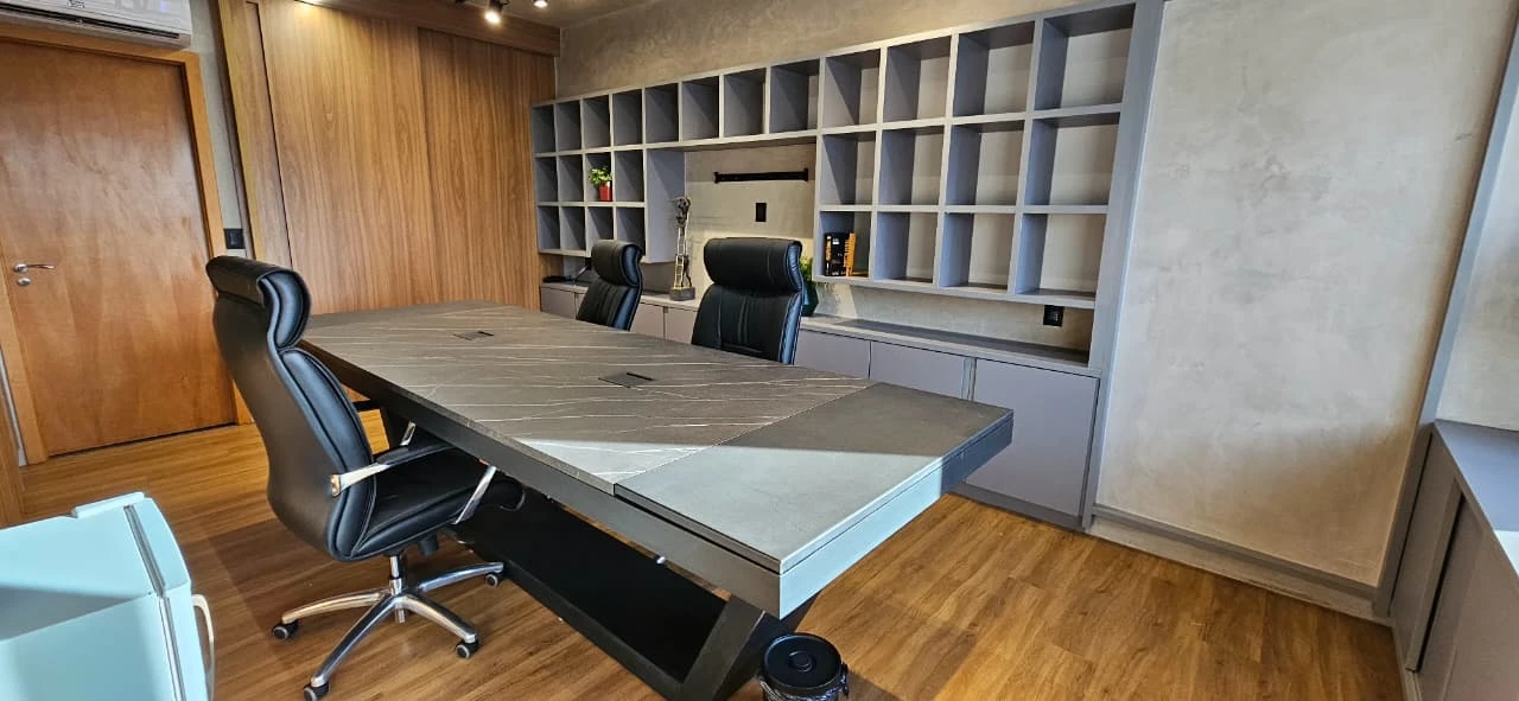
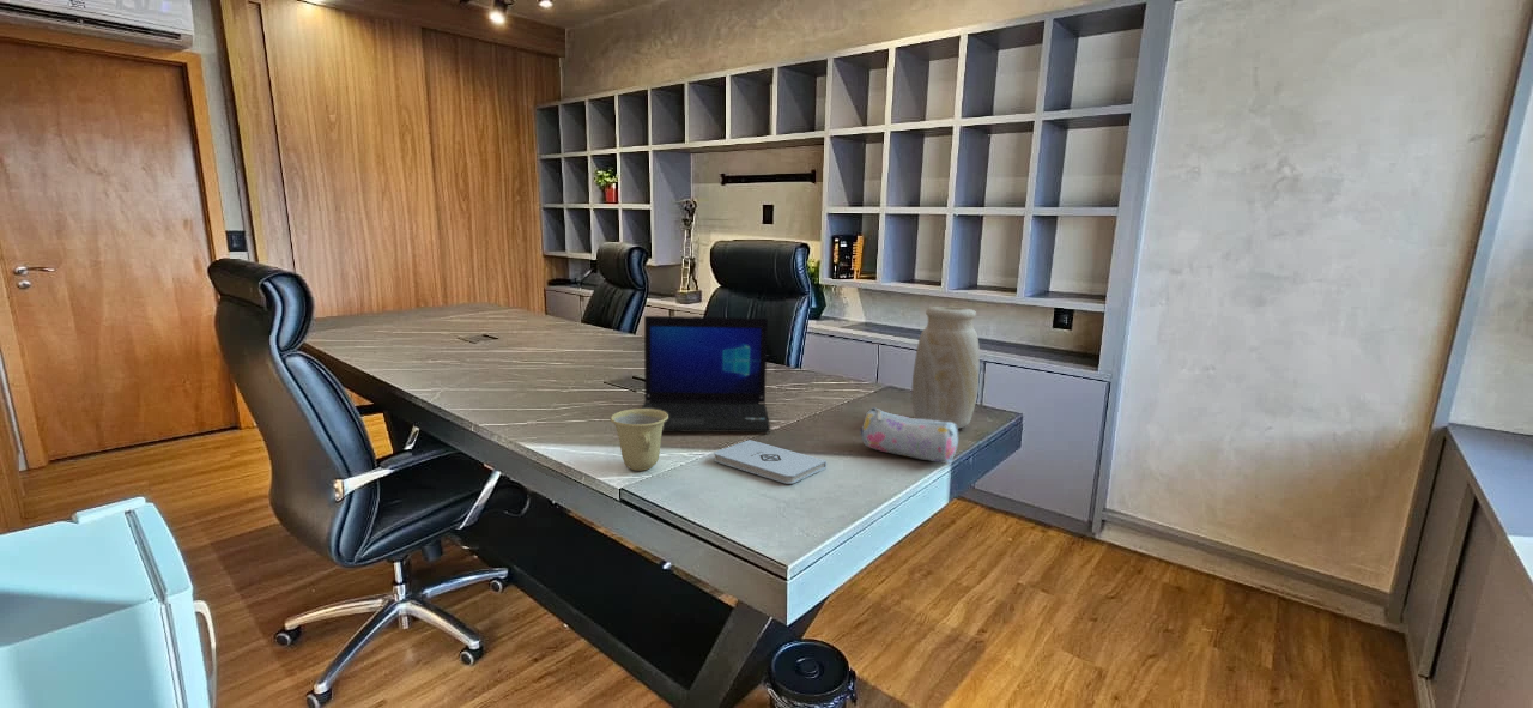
+ cup [610,407,668,472]
+ laptop [641,315,771,434]
+ pencil case [859,406,959,465]
+ notepad [713,438,828,485]
+ vase [910,305,981,430]
